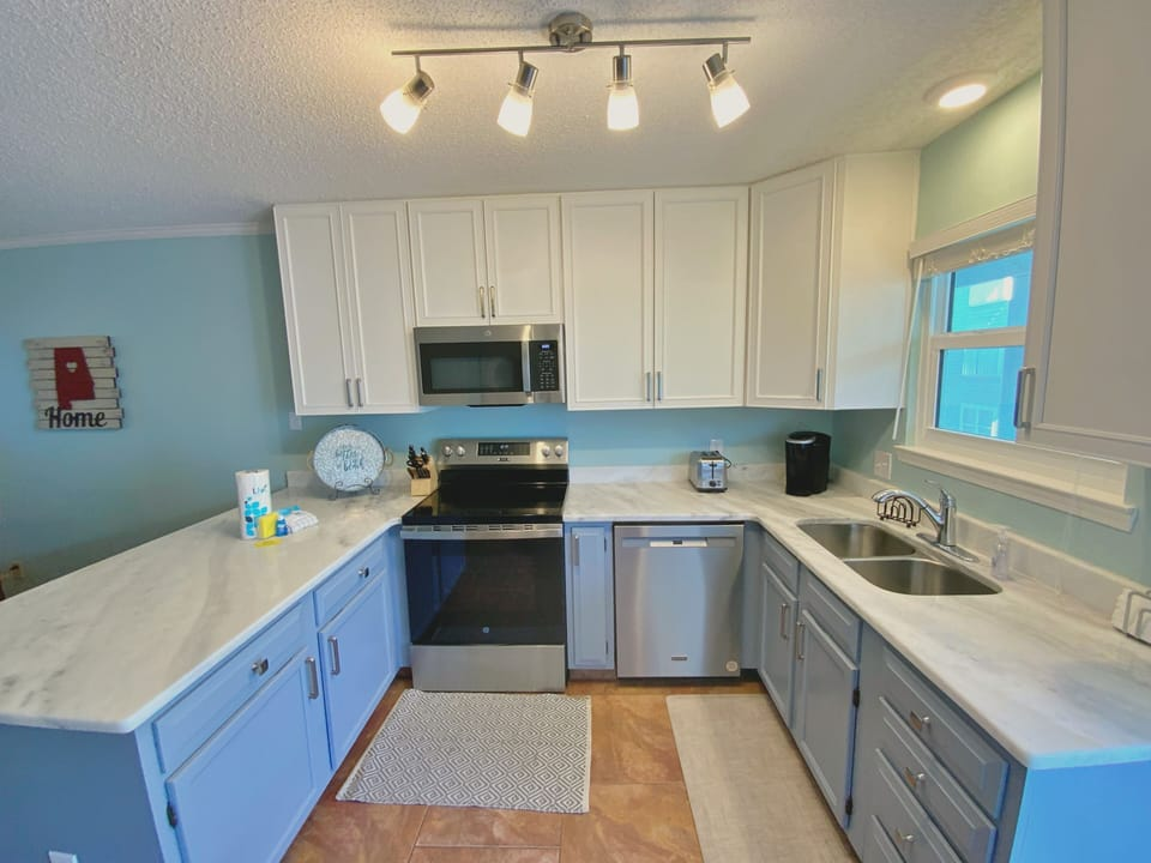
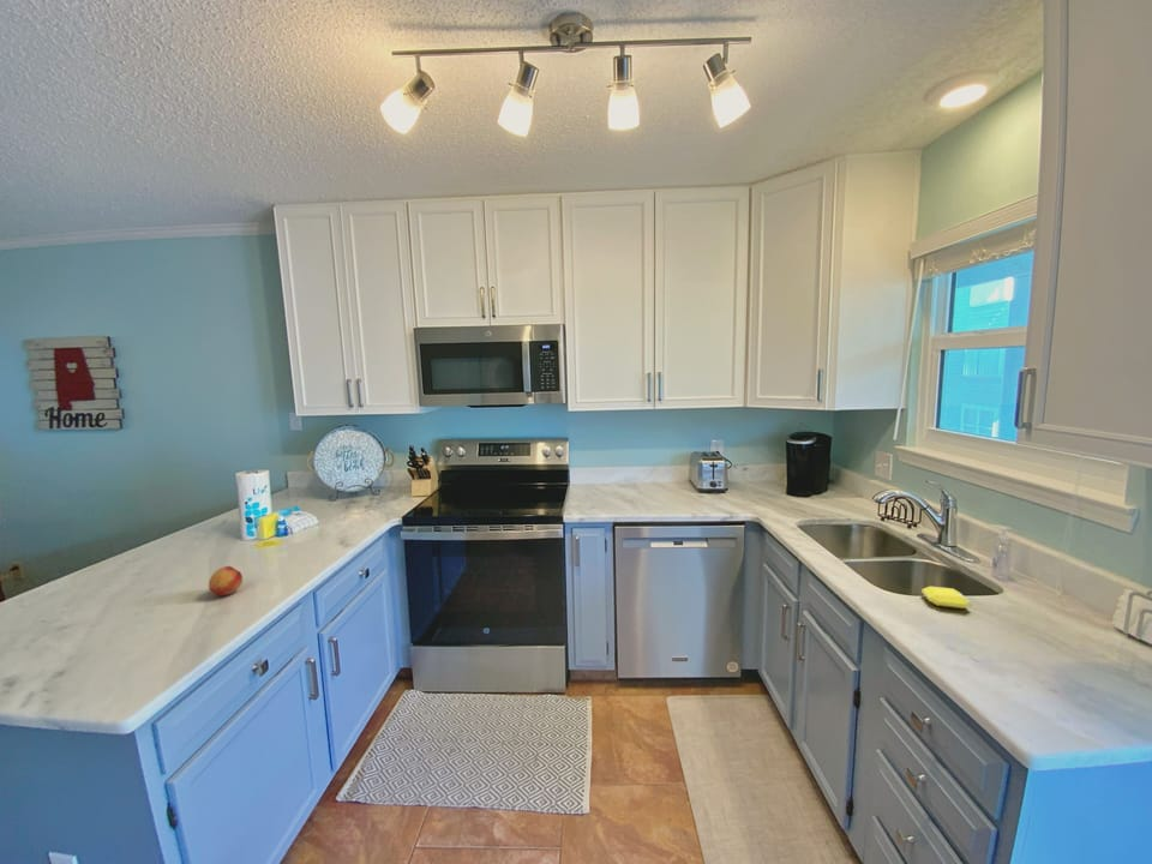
+ fruit [208,565,244,598]
+ soap bar [920,586,972,610]
